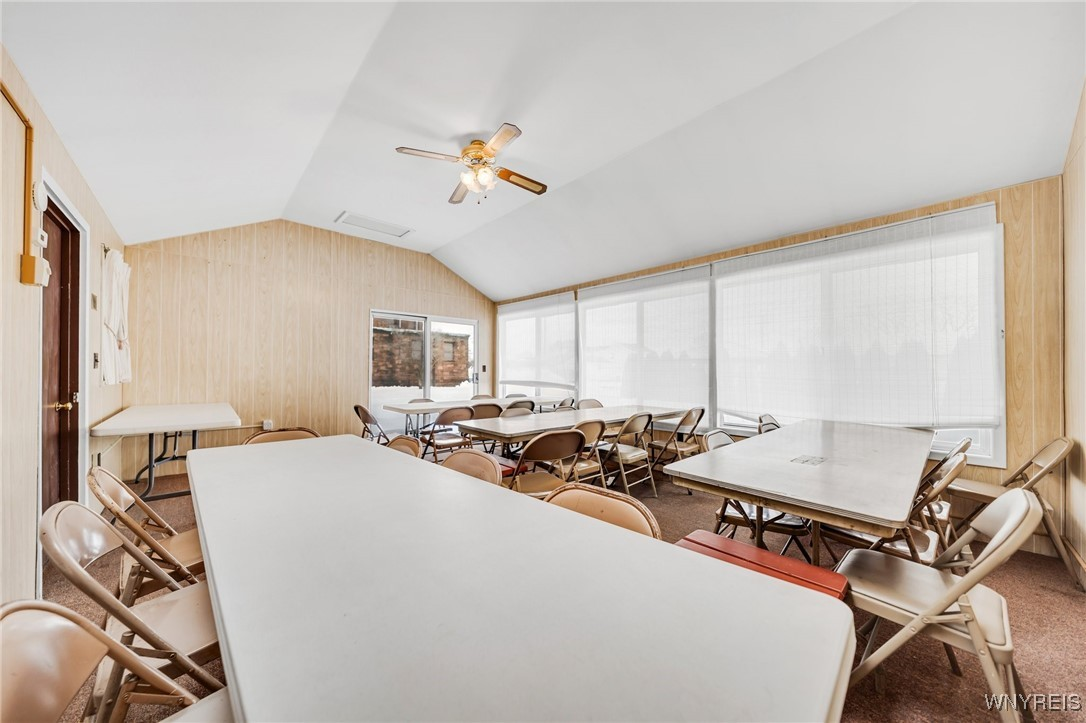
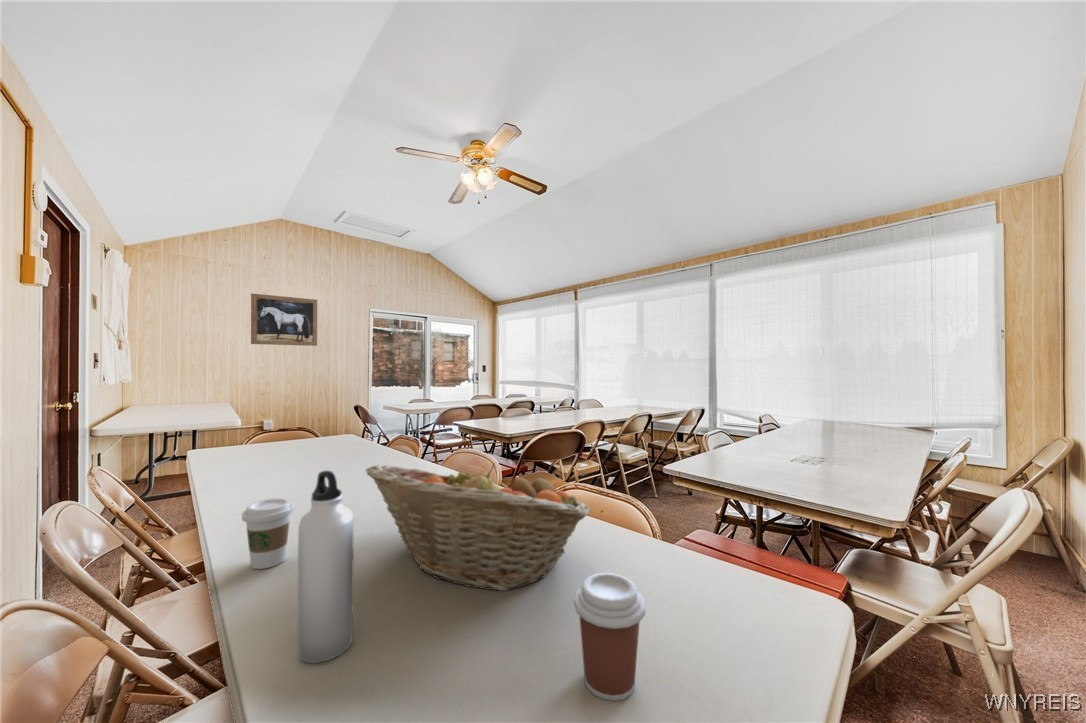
+ water bottle [297,469,354,664]
+ wall art [250,292,318,347]
+ coffee cup [573,572,646,702]
+ coffee cup [241,497,295,570]
+ fruit basket [365,462,591,592]
